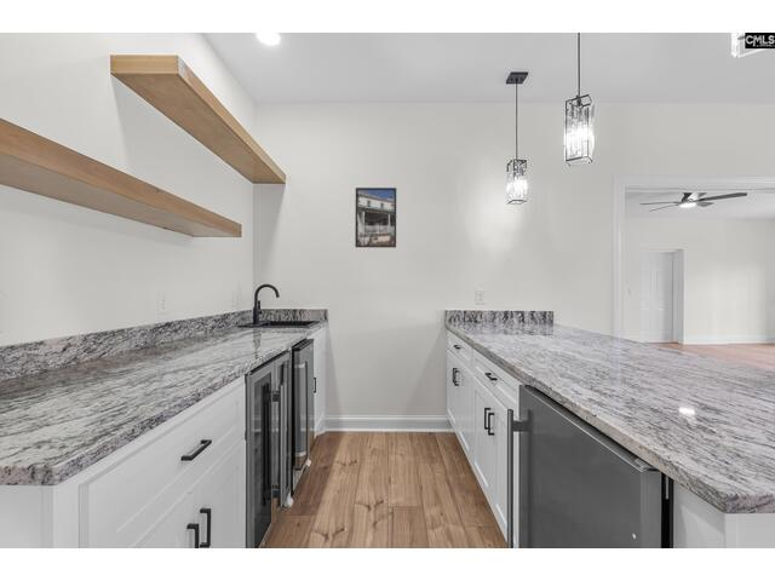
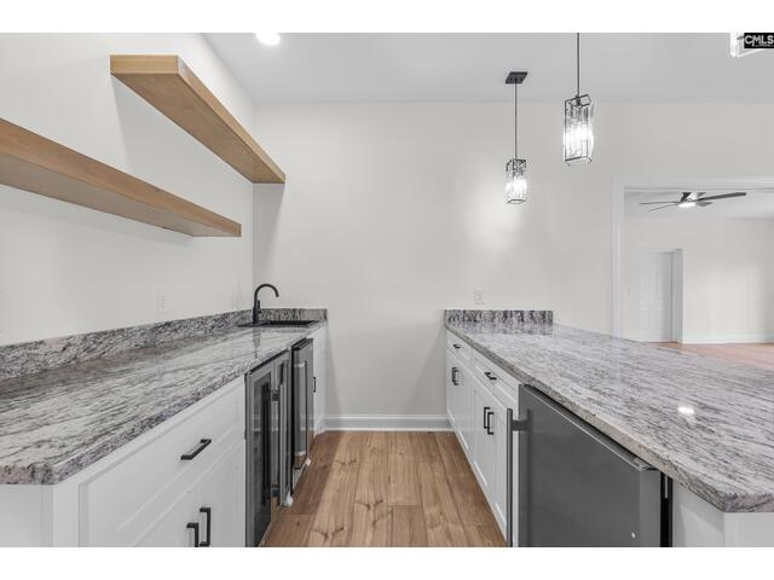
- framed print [354,186,397,249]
